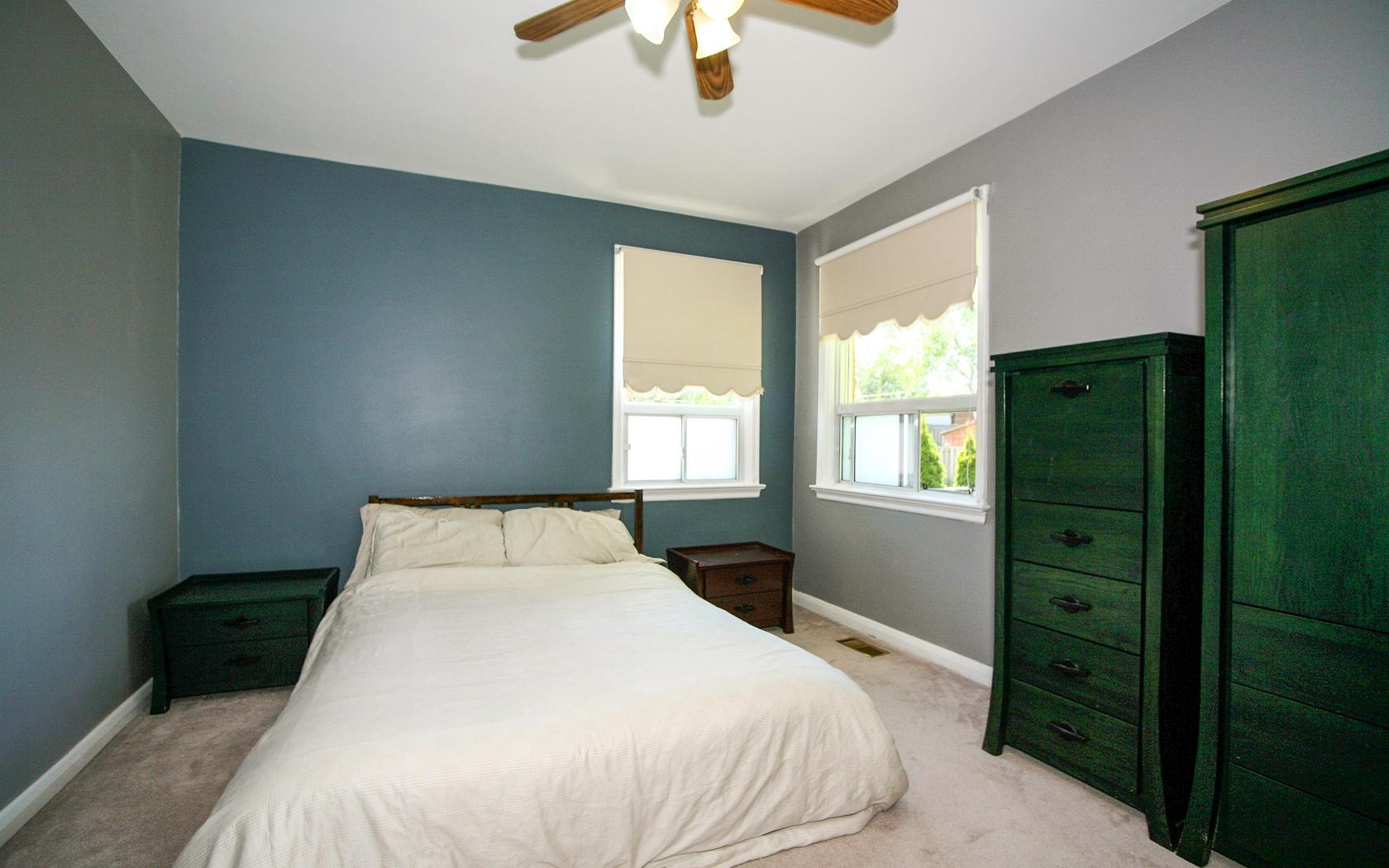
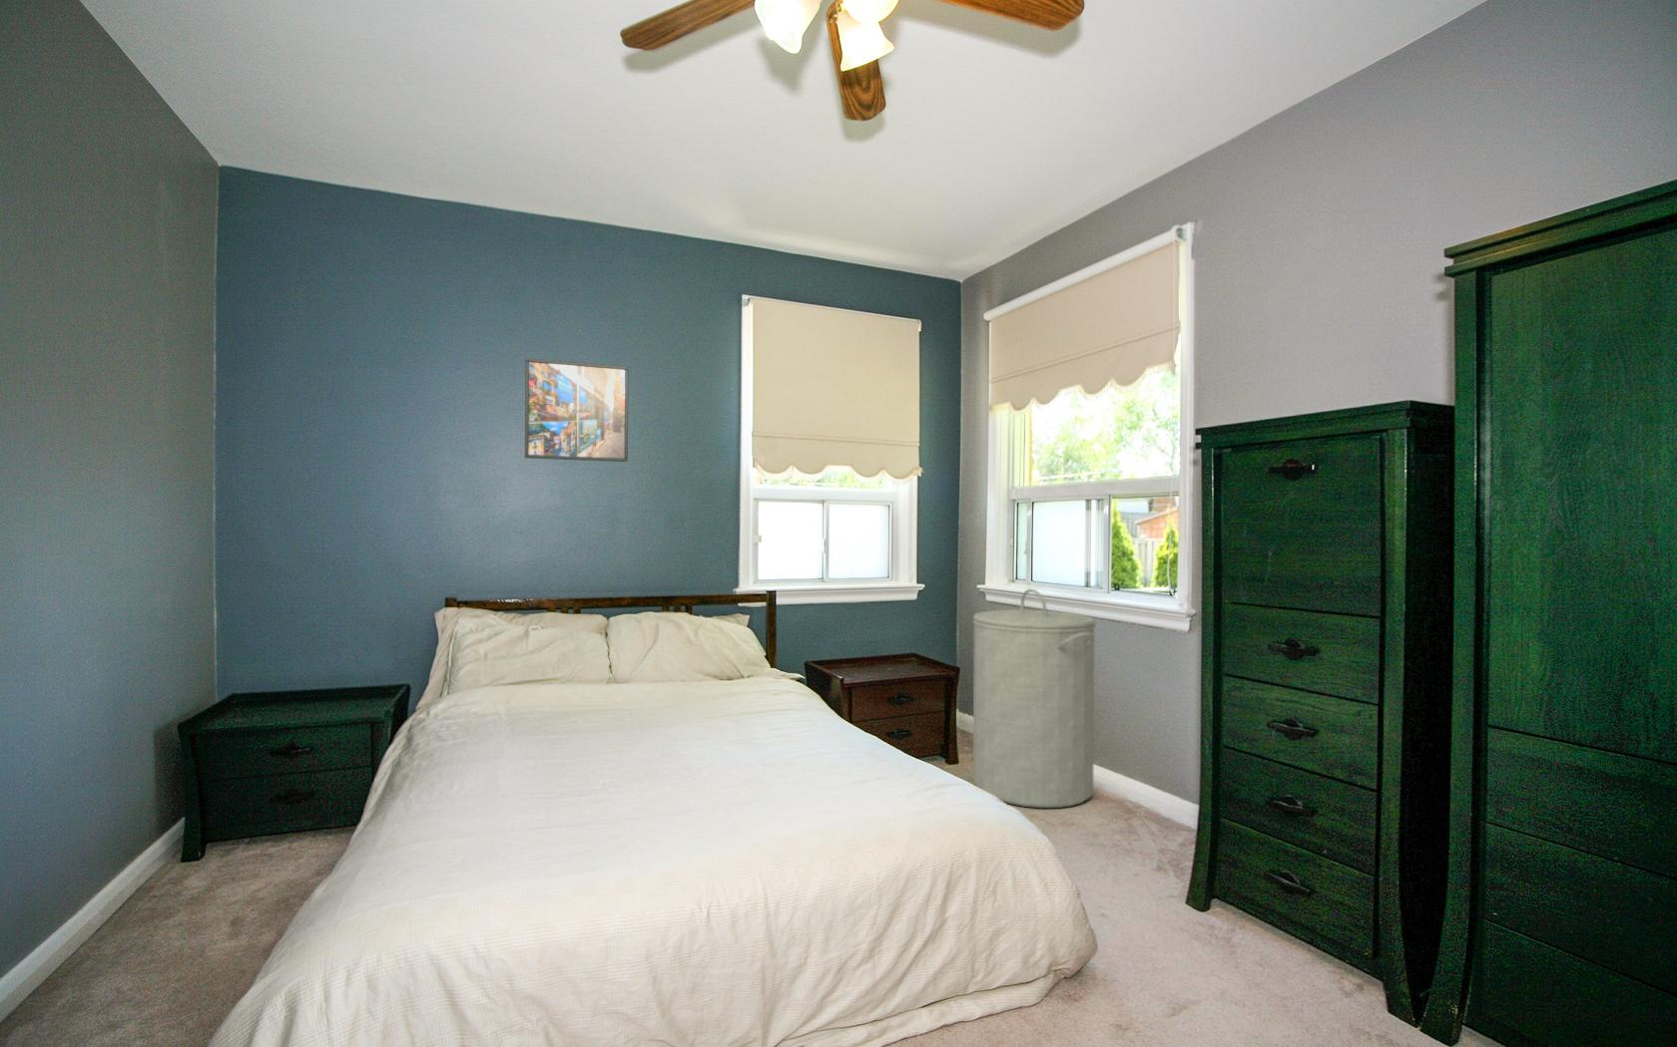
+ laundry hamper [972,587,1096,808]
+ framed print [524,357,629,463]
